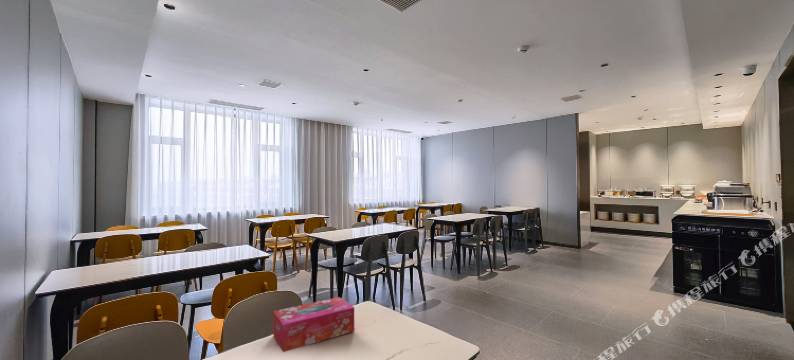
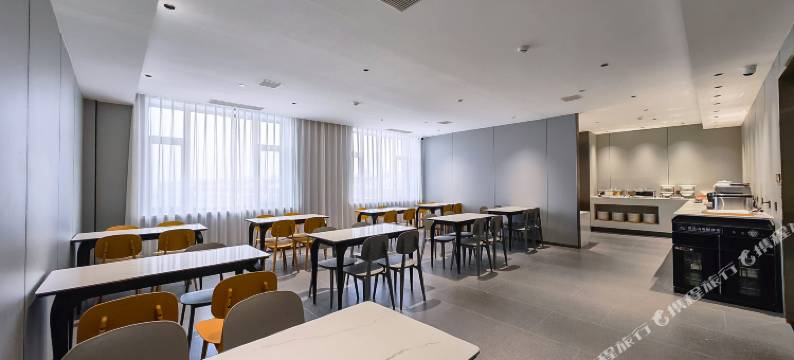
- tissue box [272,296,355,353]
